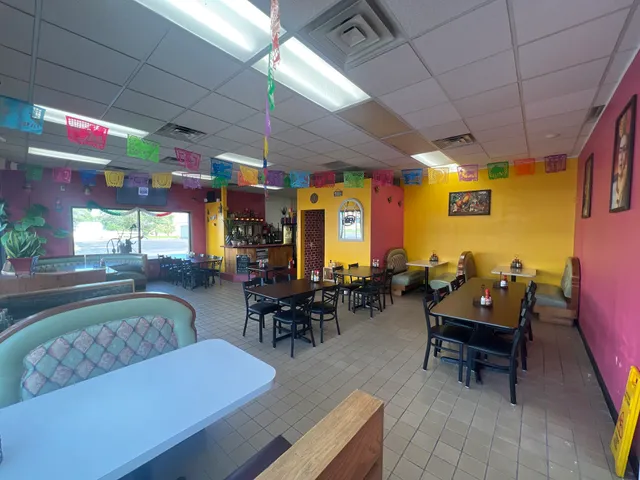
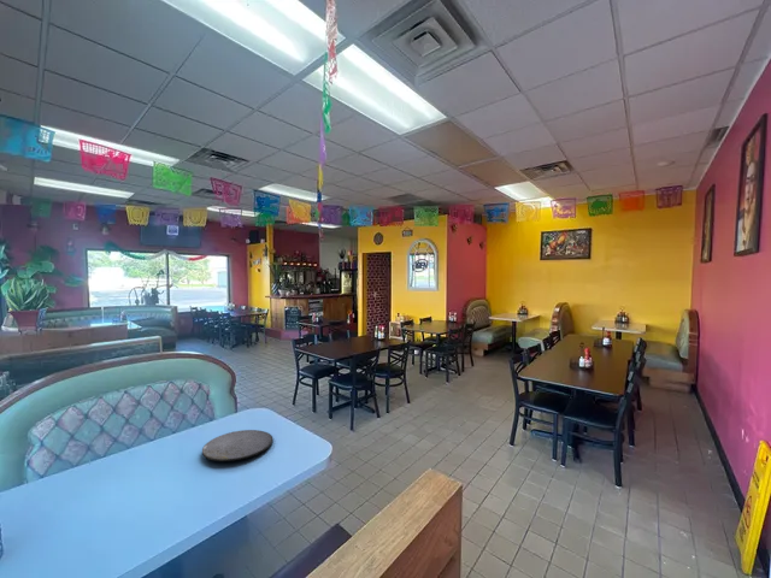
+ plate [201,429,273,462]
